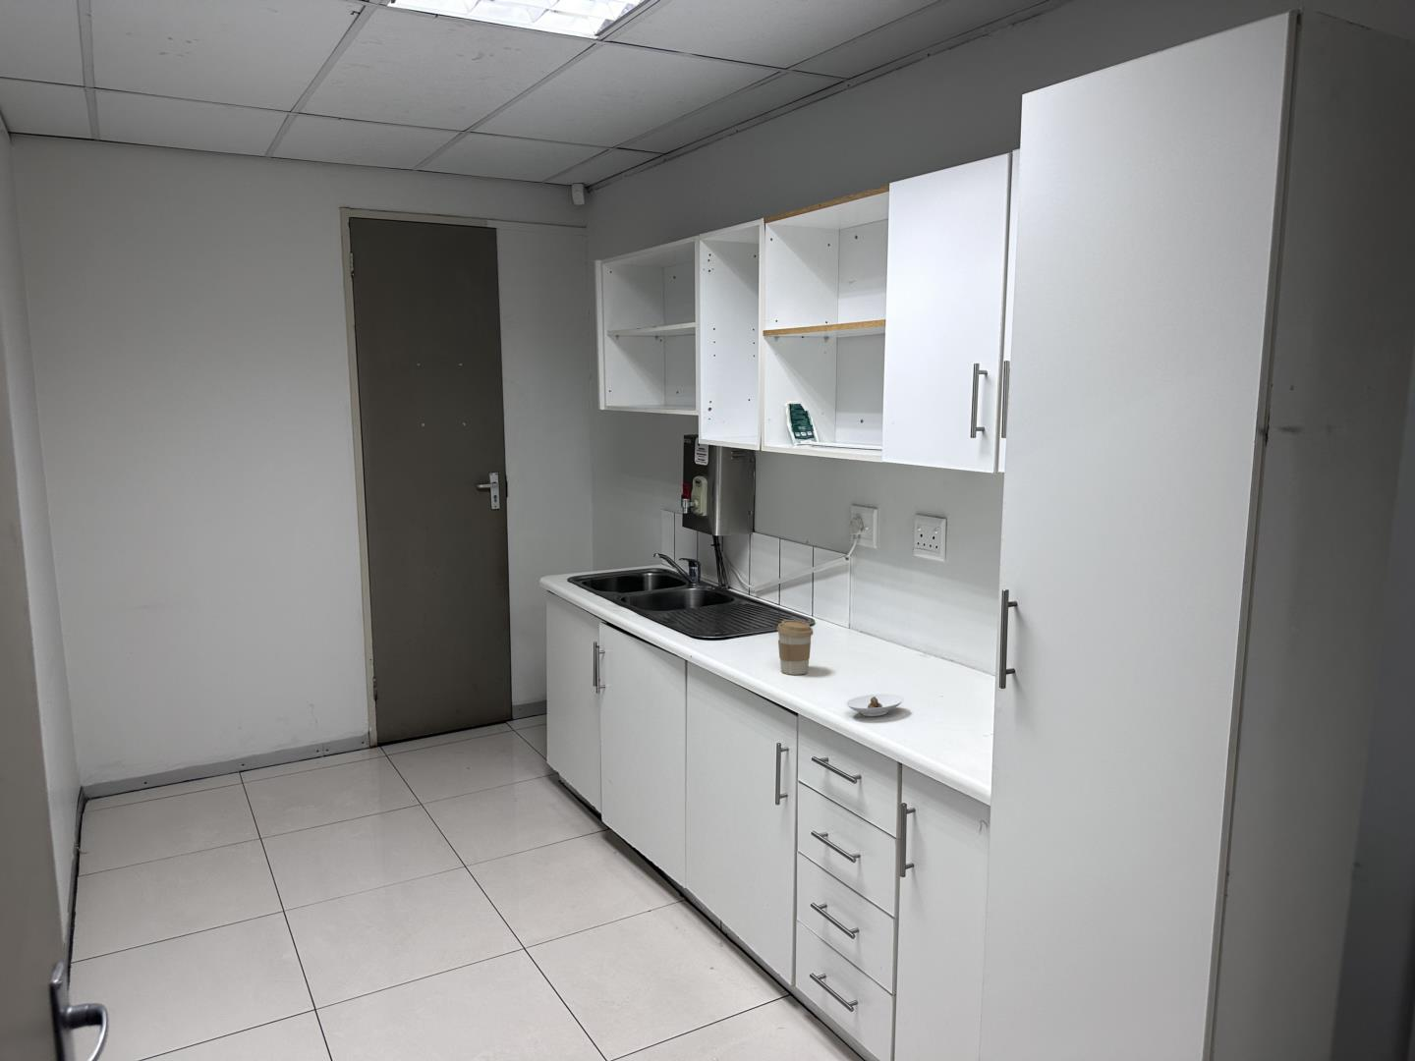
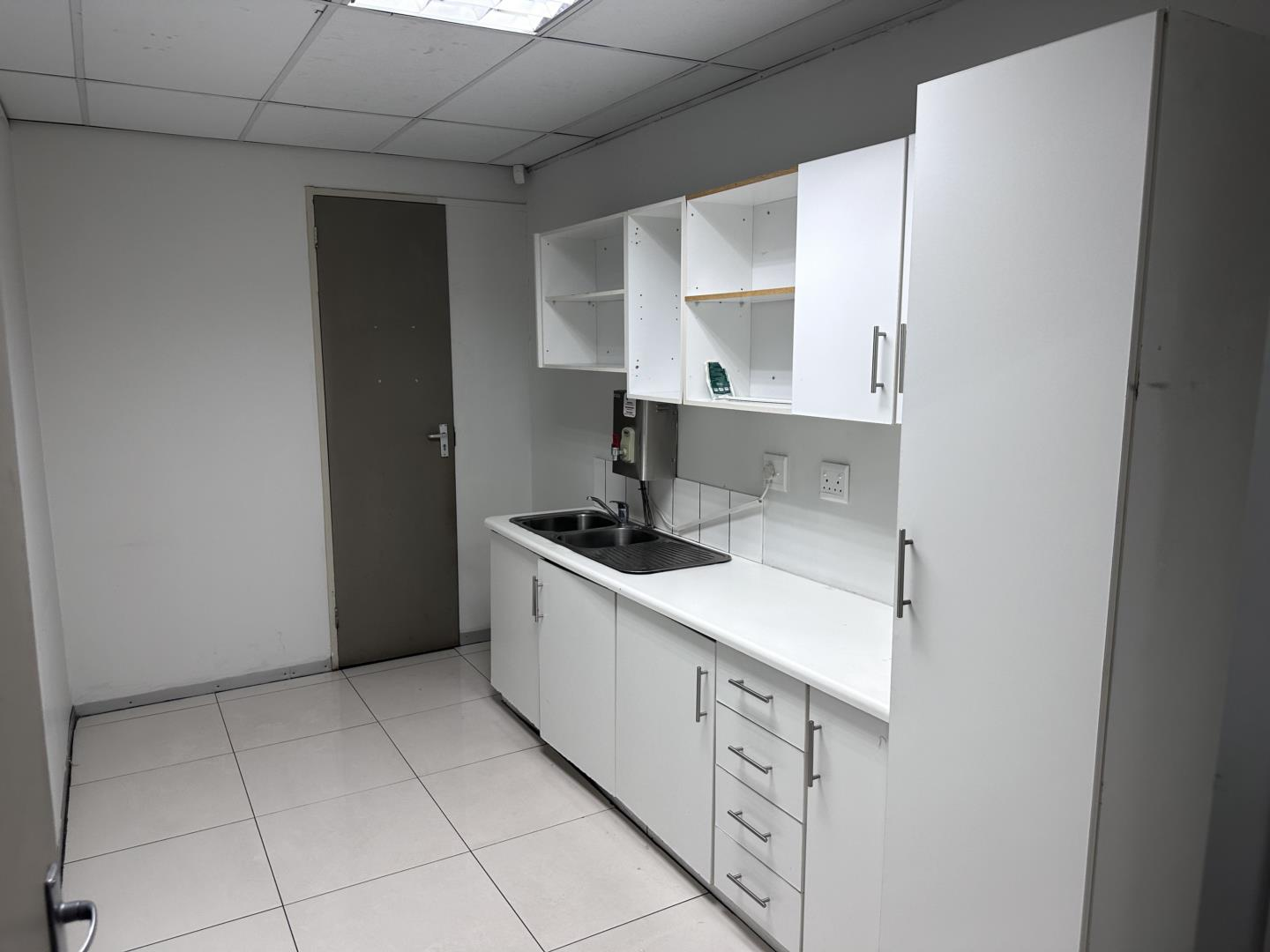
- coffee cup [777,619,813,675]
- saucer [845,692,905,717]
